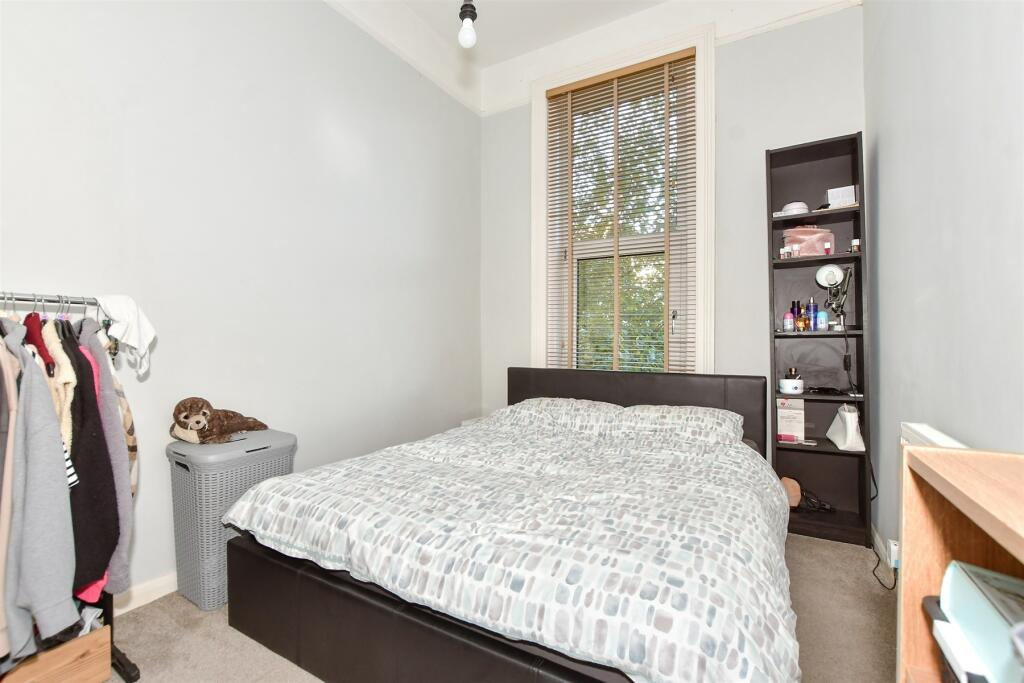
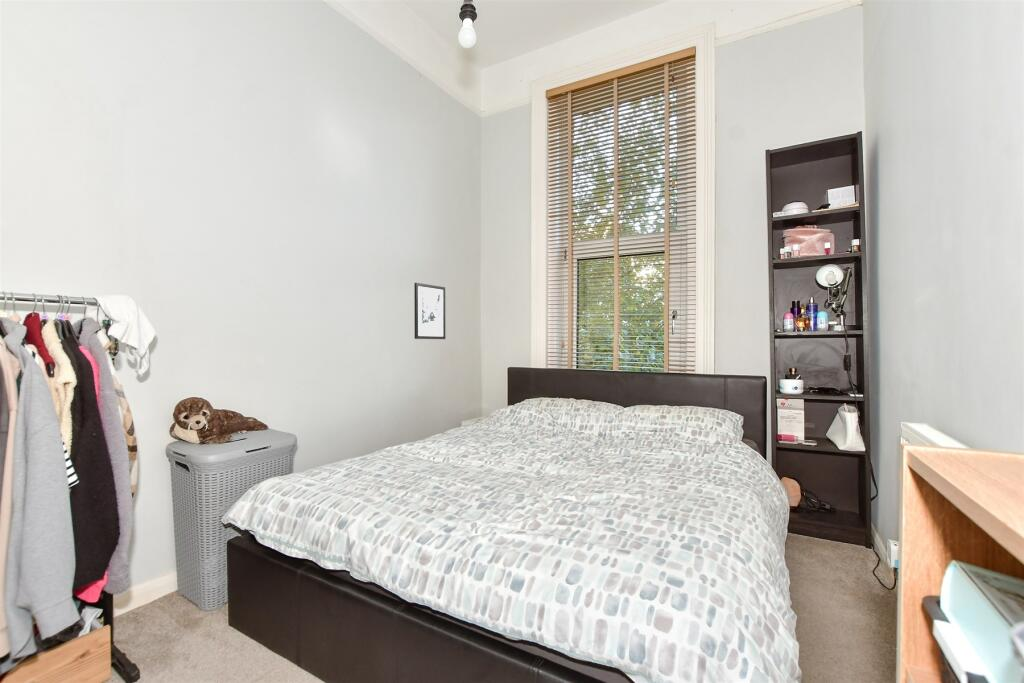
+ wall art [413,282,446,340]
